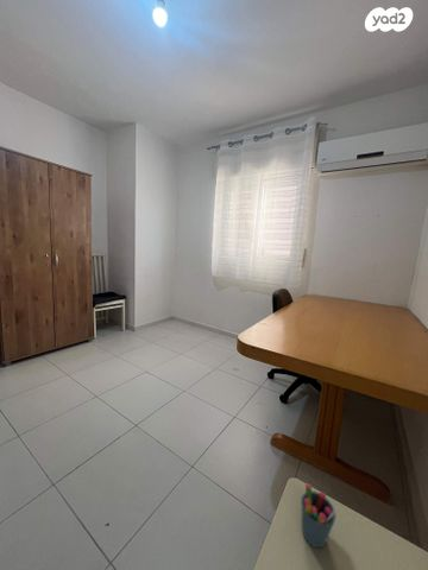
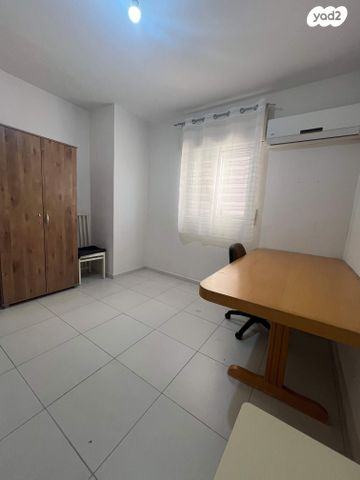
- pen holder [300,482,339,549]
